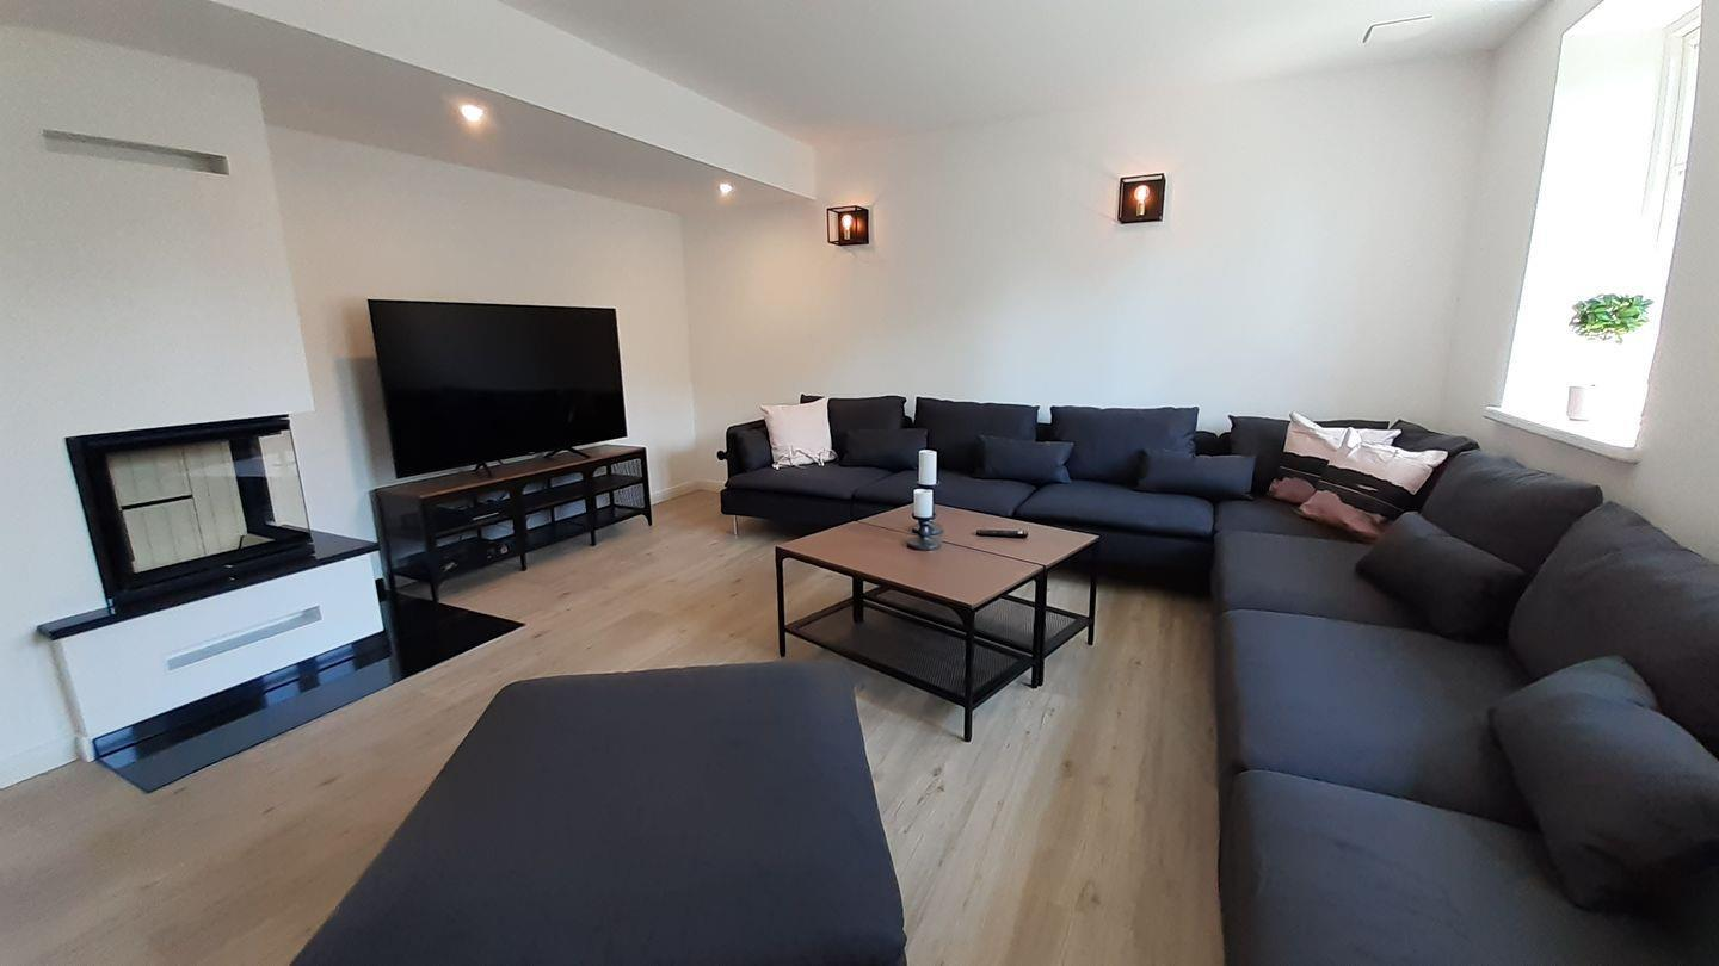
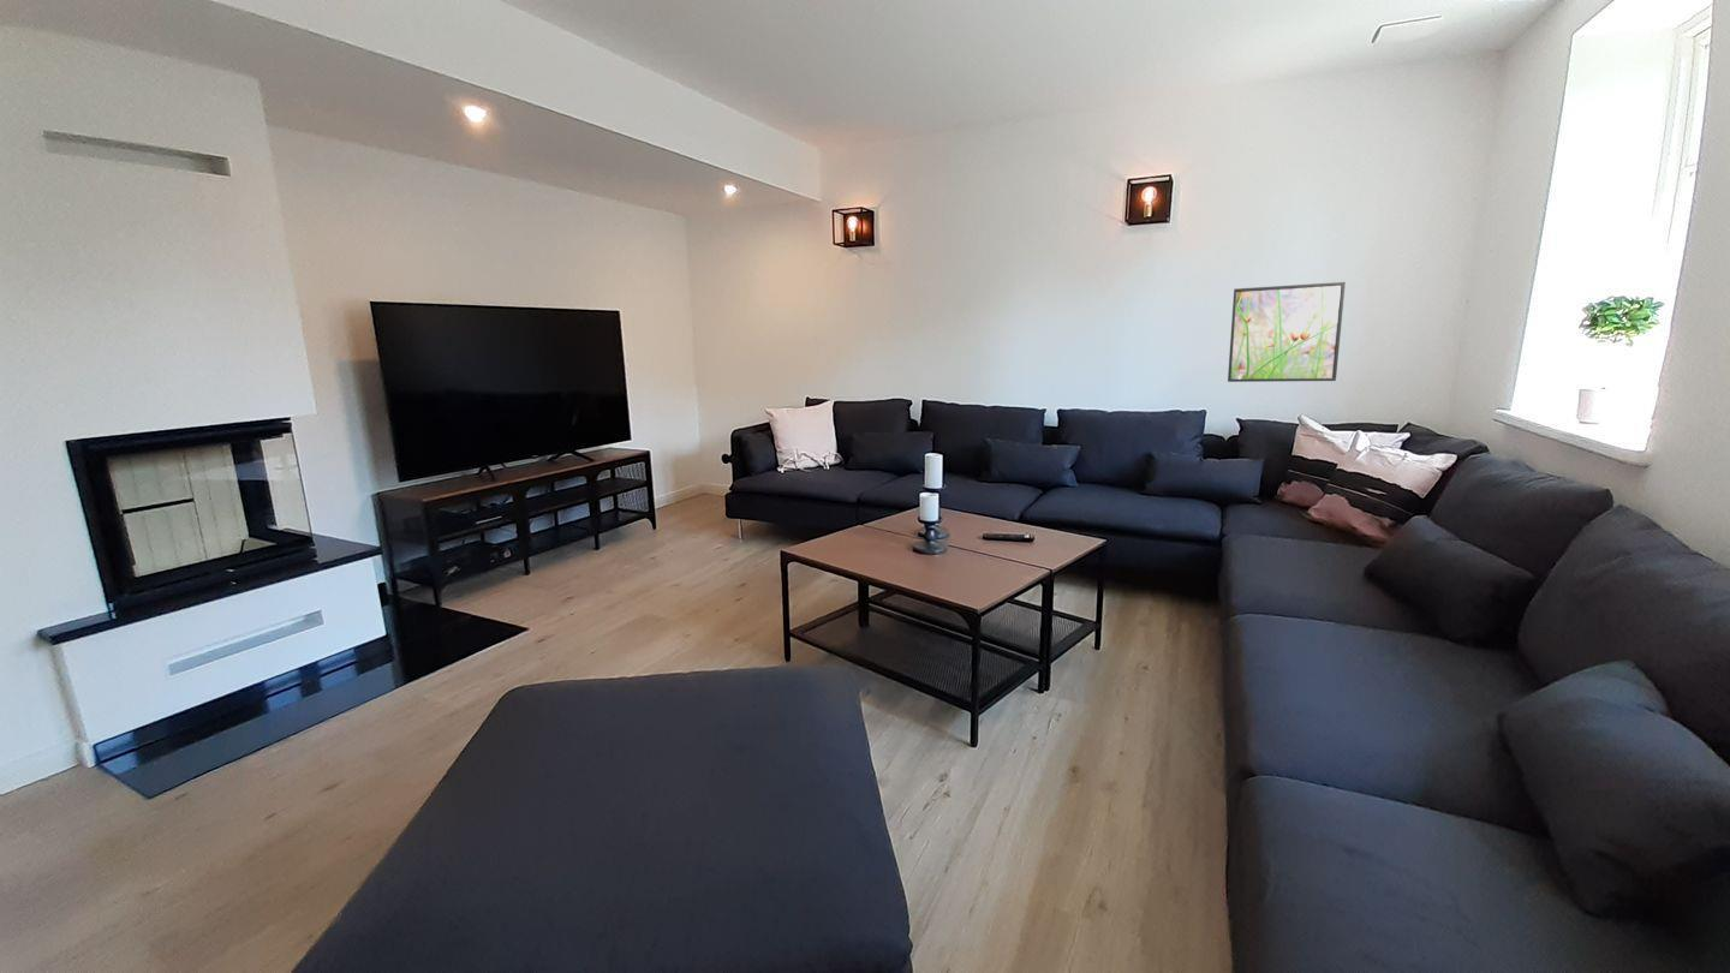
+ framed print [1227,281,1347,383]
